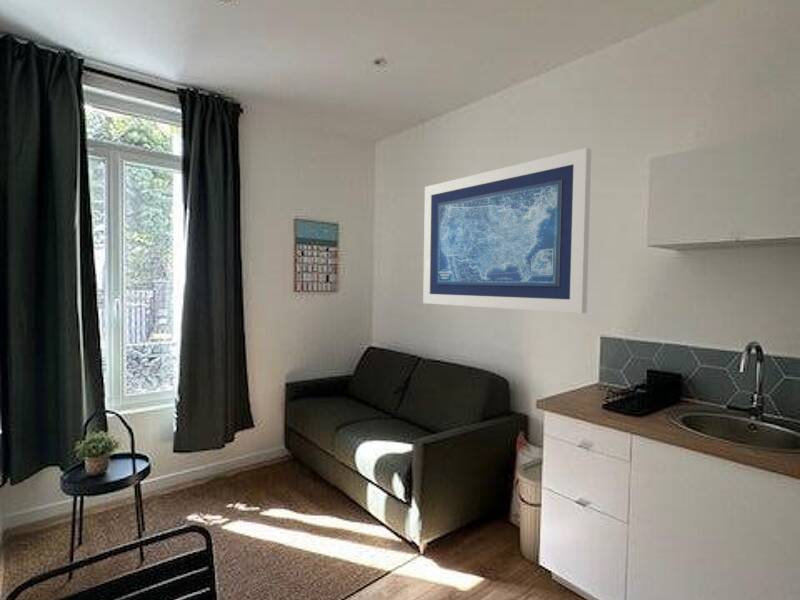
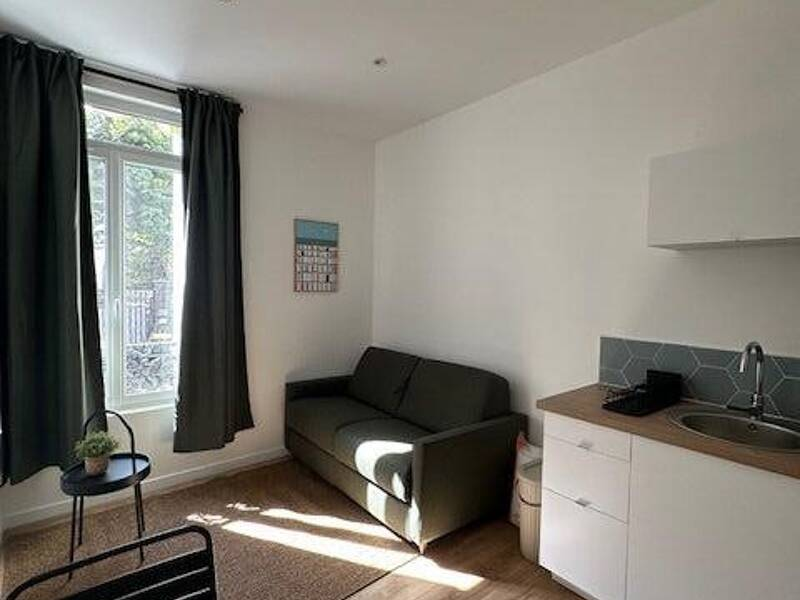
- wall art [422,147,592,314]
